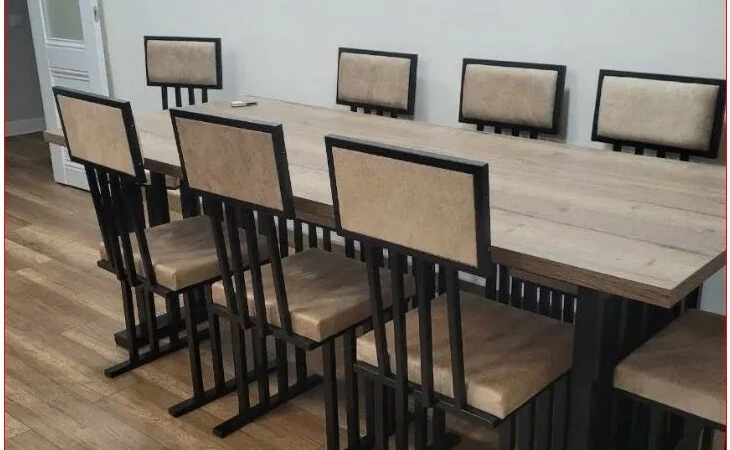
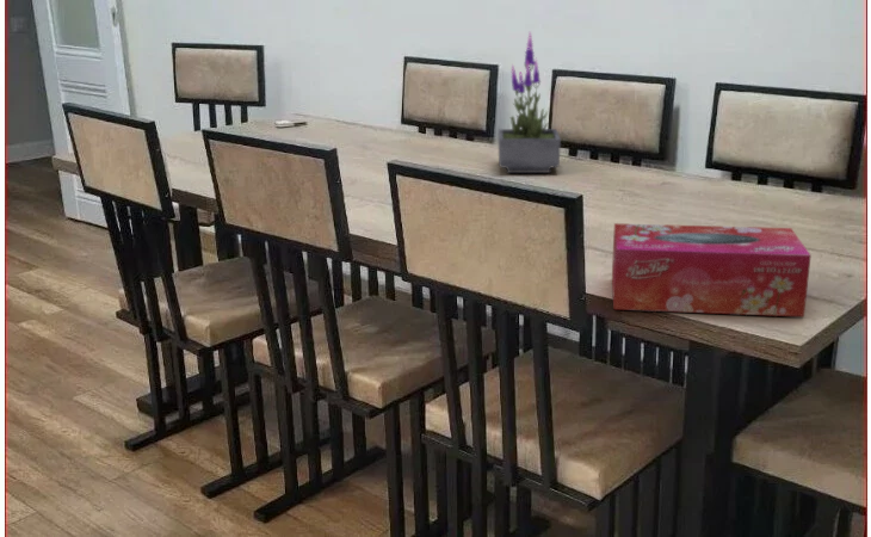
+ potted plant [498,30,562,174]
+ tissue box [611,222,813,317]
